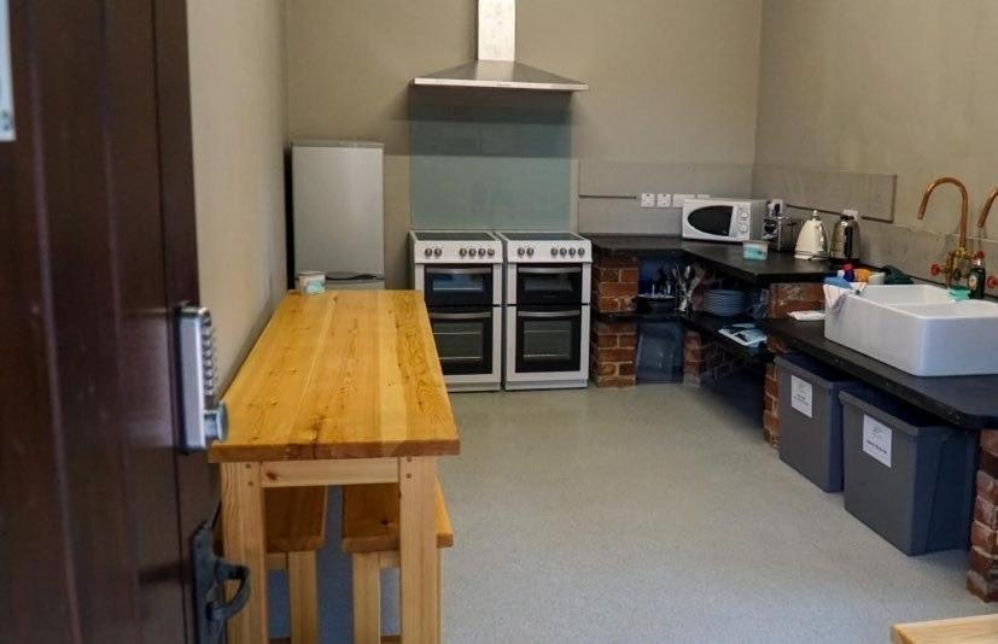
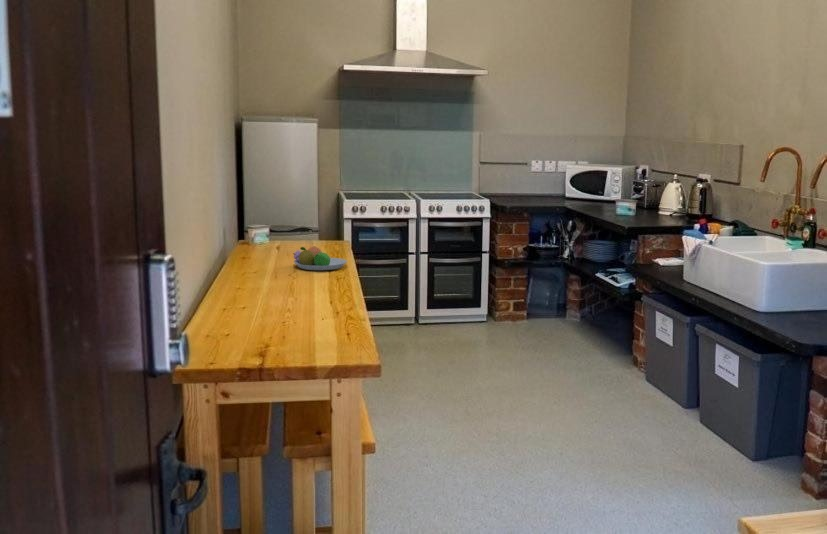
+ fruit bowl [292,245,348,271]
